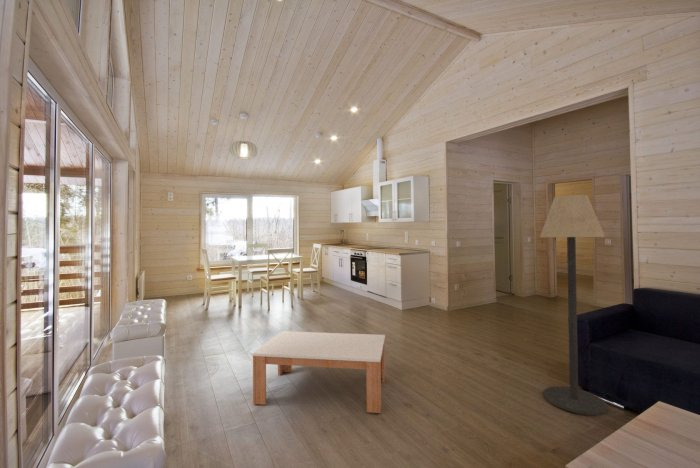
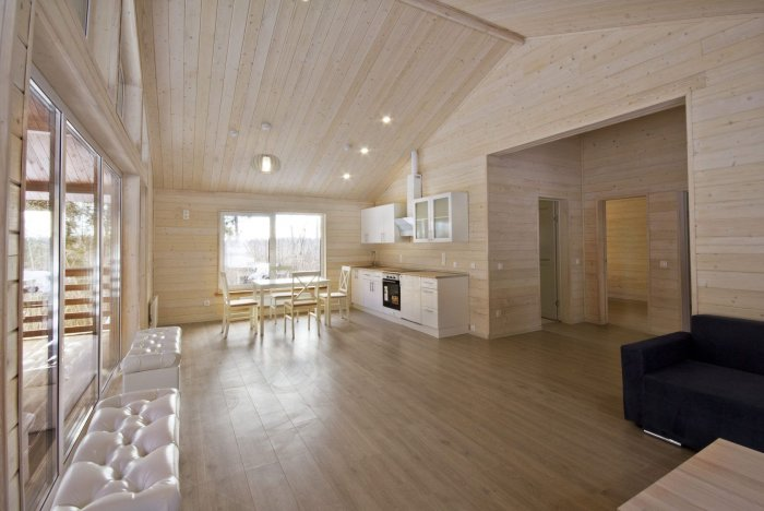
- floor lamp [539,194,608,416]
- coffee table [251,330,386,414]
